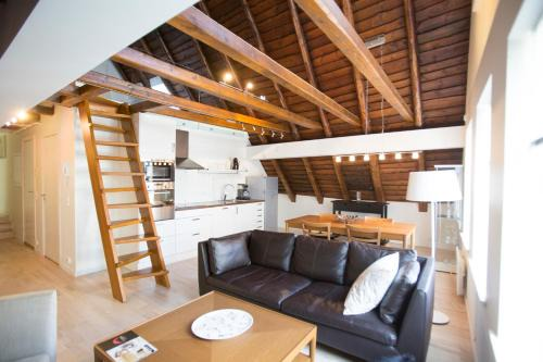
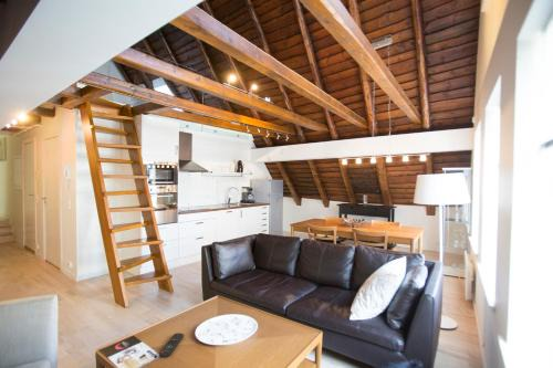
+ remote control [158,332,185,358]
